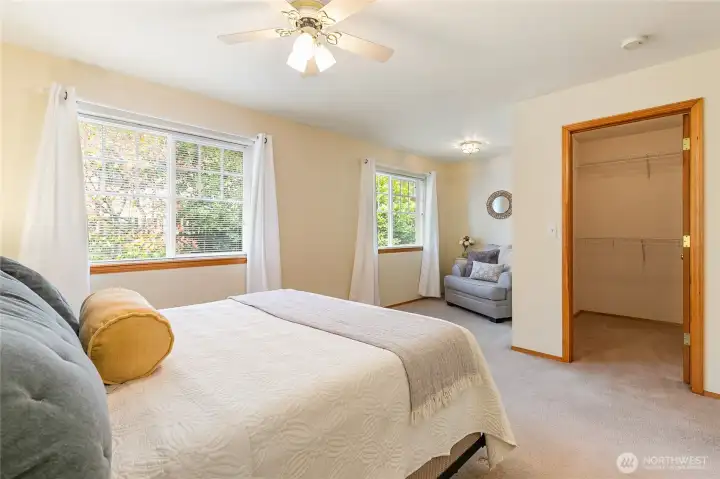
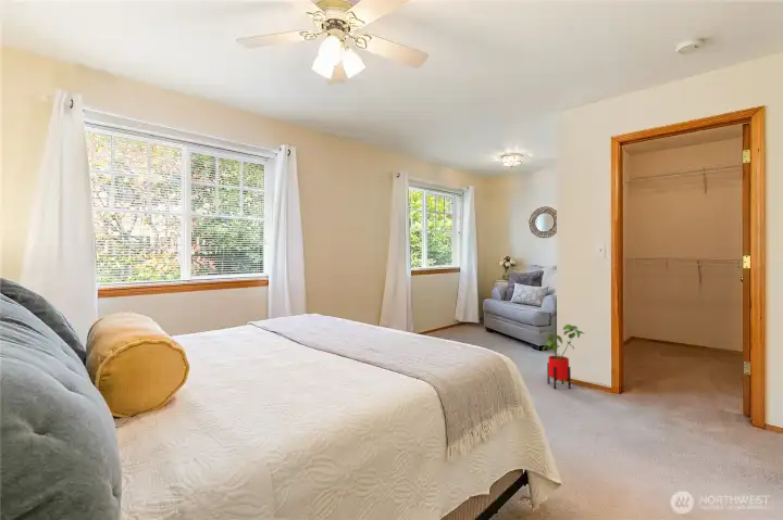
+ house plant [542,324,585,390]
